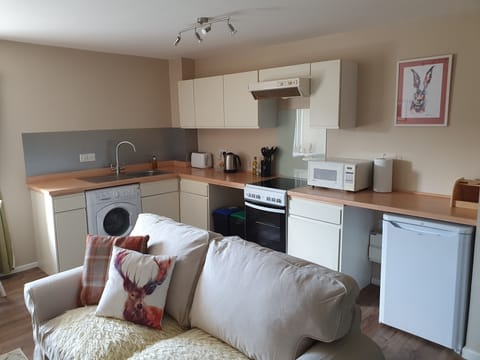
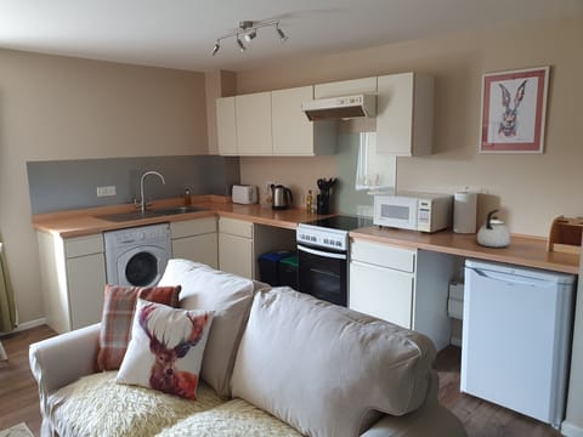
+ kettle [476,209,513,248]
